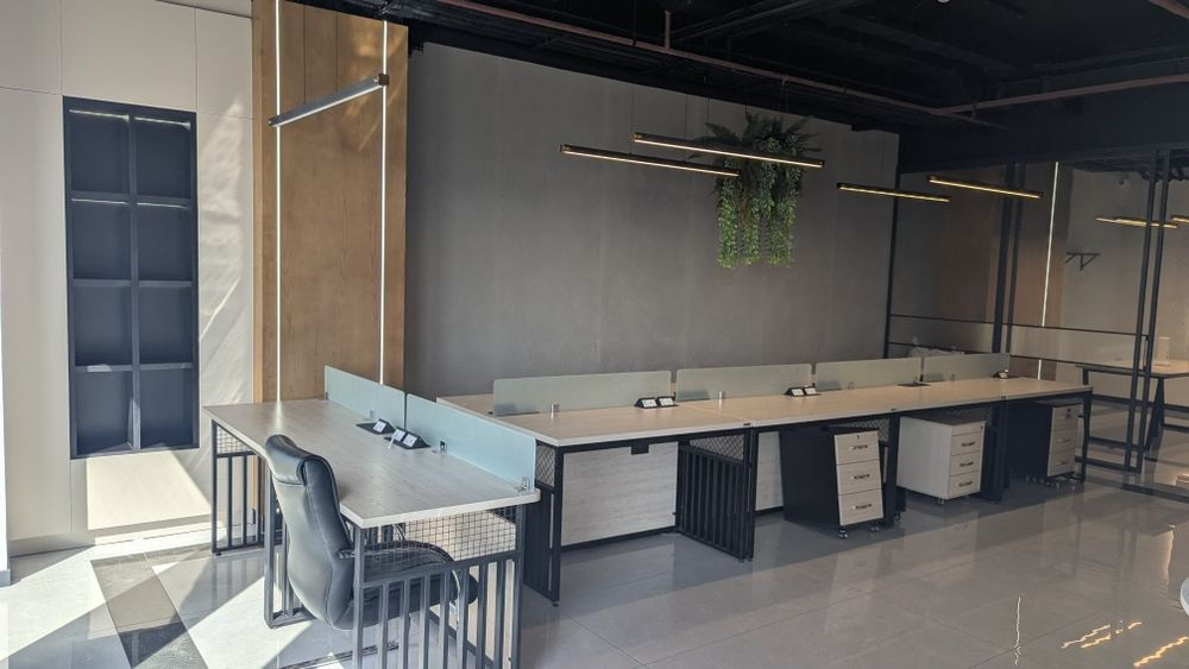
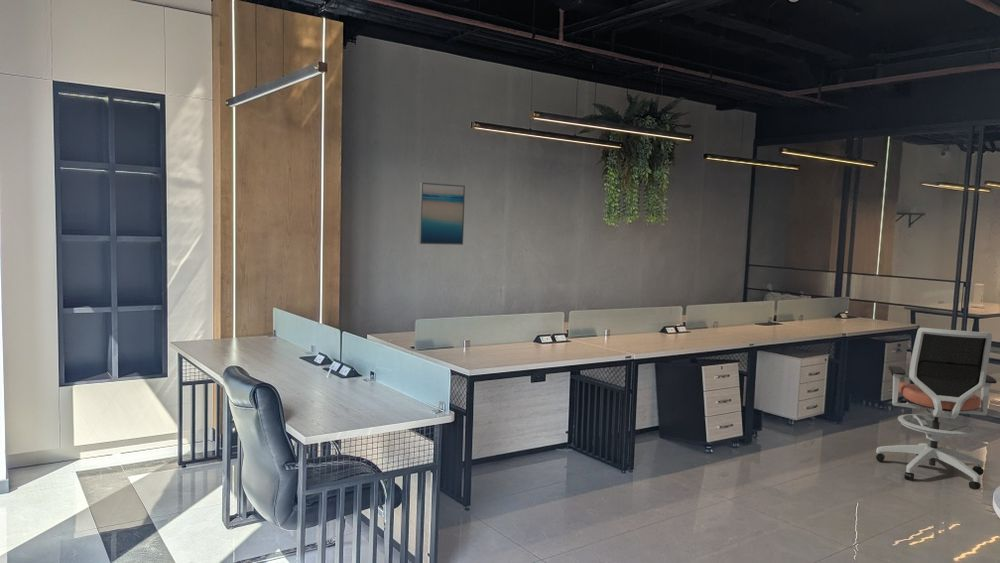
+ wall art [417,181,466,246]
+ office chair [875,327,998,490]
